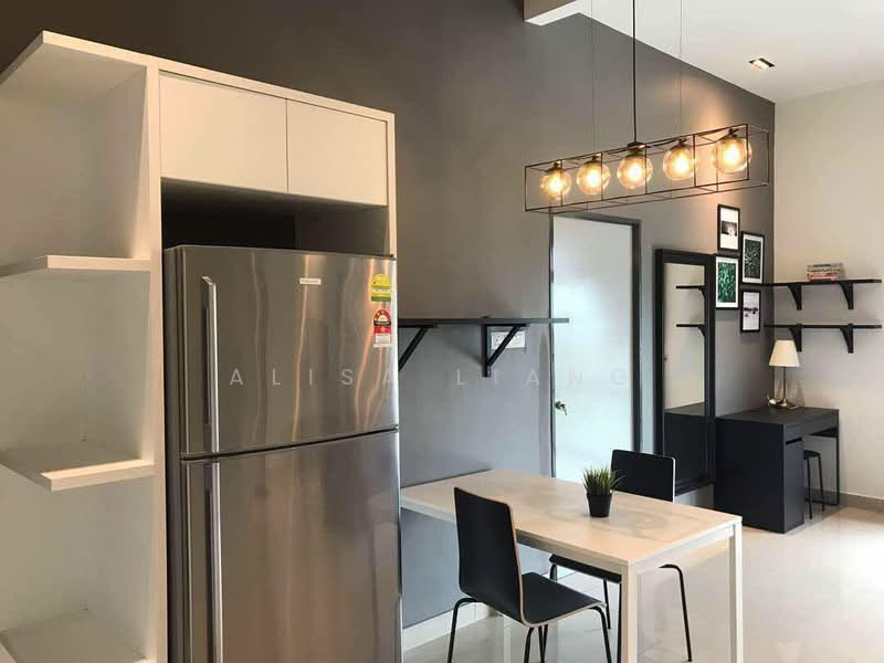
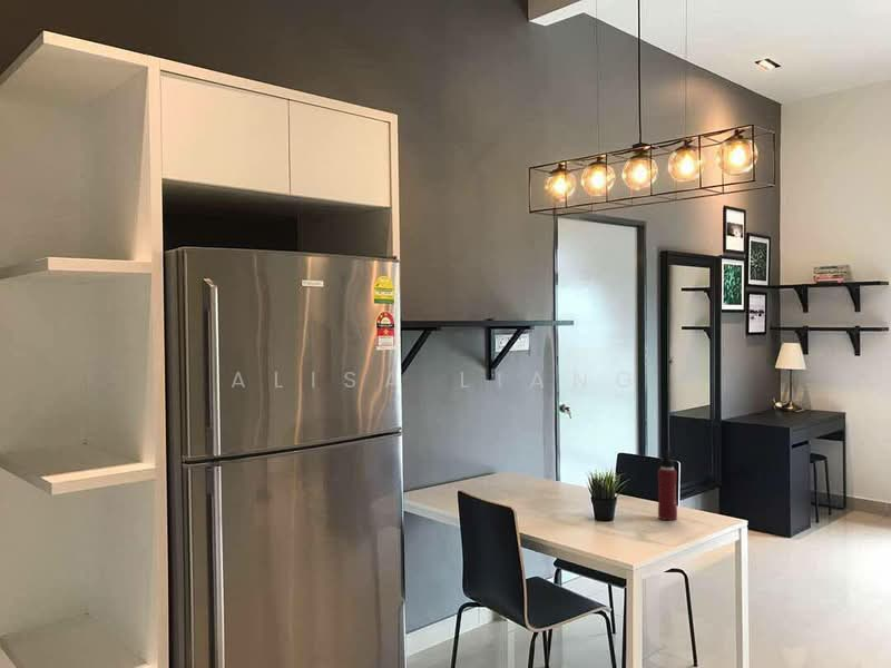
+ water bottle [657,449,678,521]
